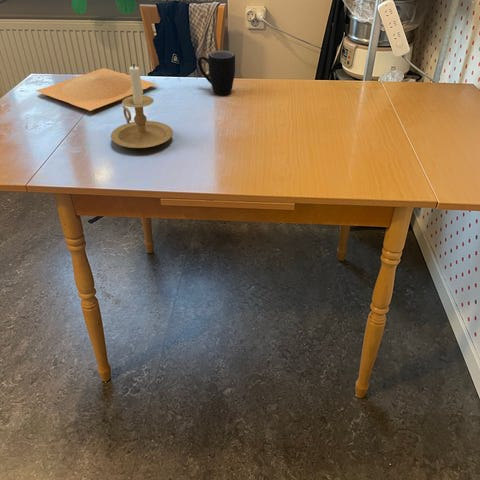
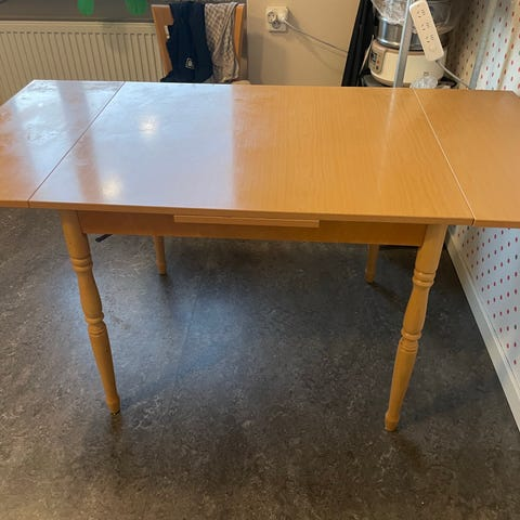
- candle holder [110,63,174,149]
- plate [35,67,157,112]
- mug [197,50,236,97]
